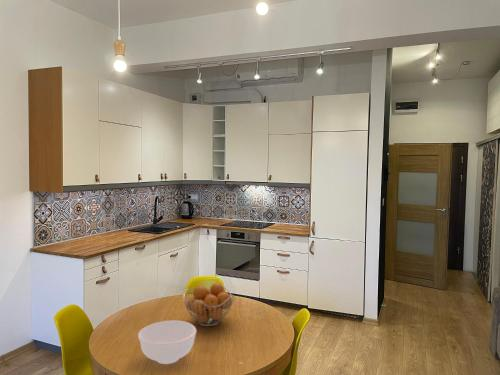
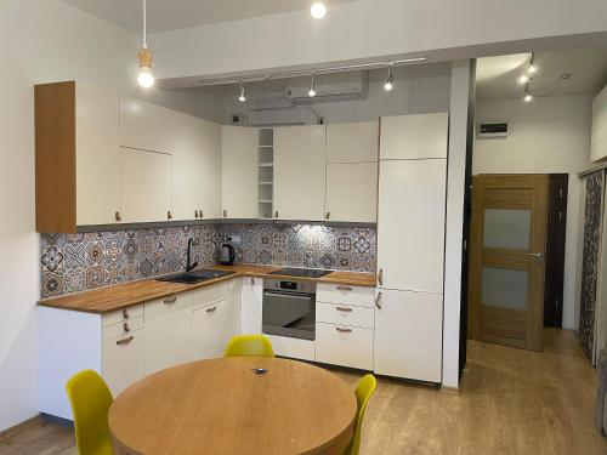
- bowl [137,319,197,365]
- fruit basket [182,282,235,327]
